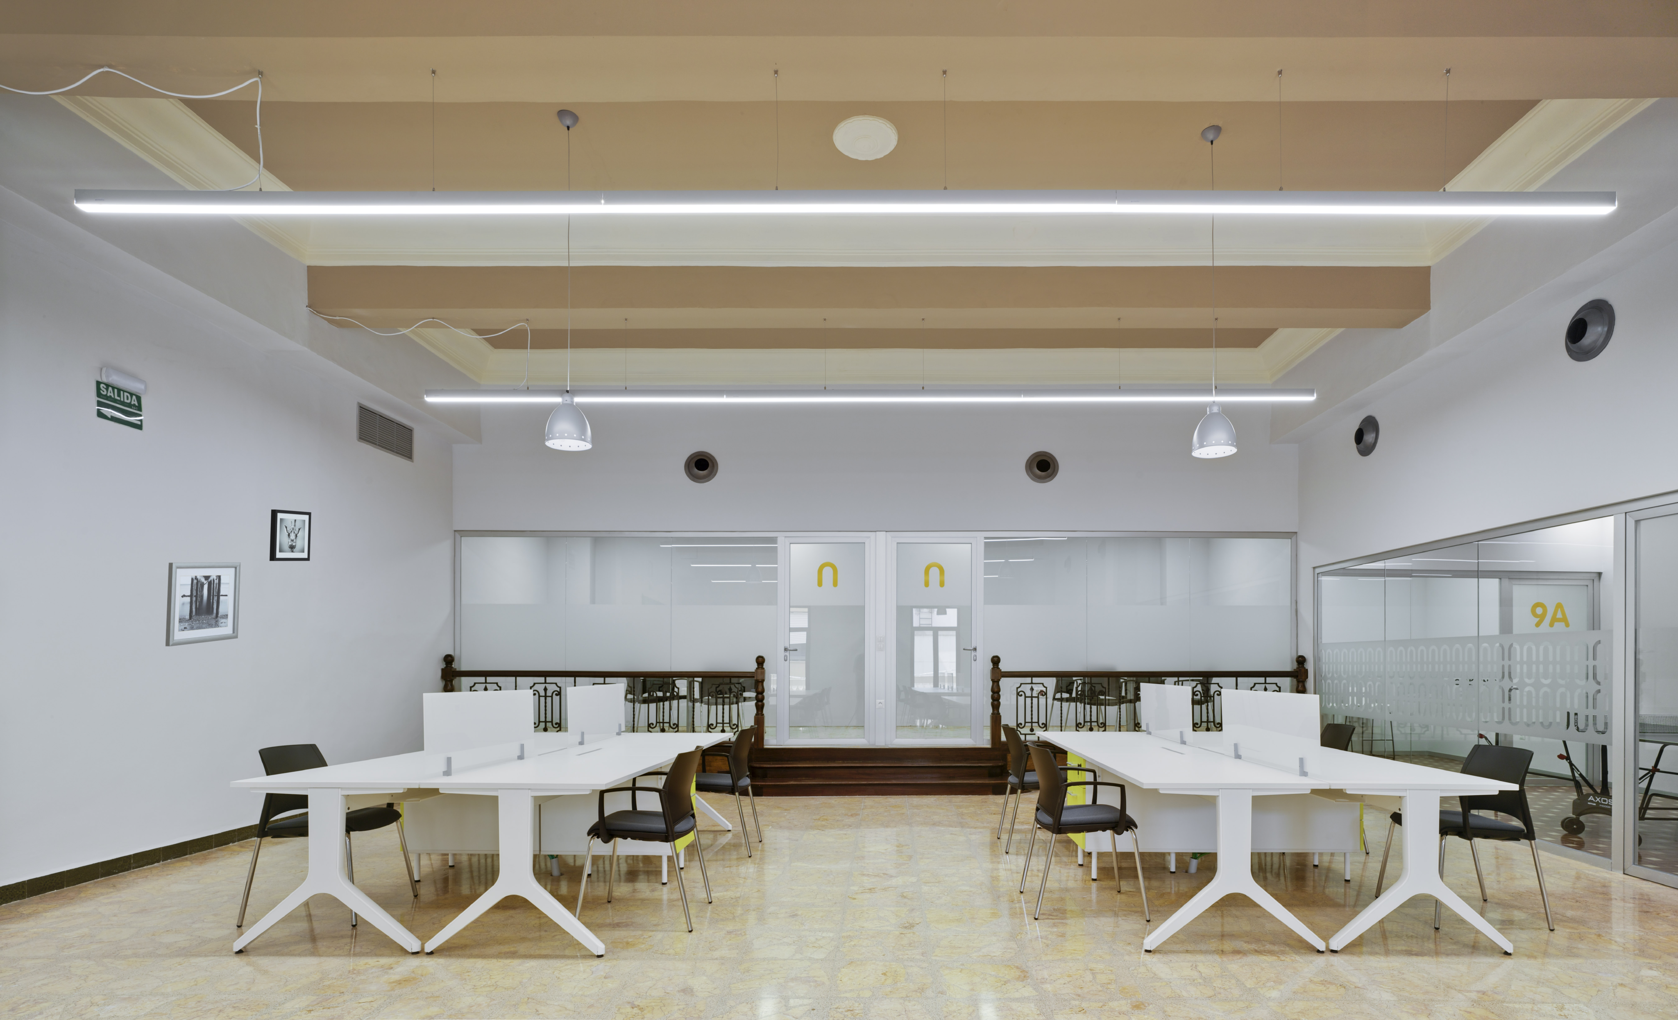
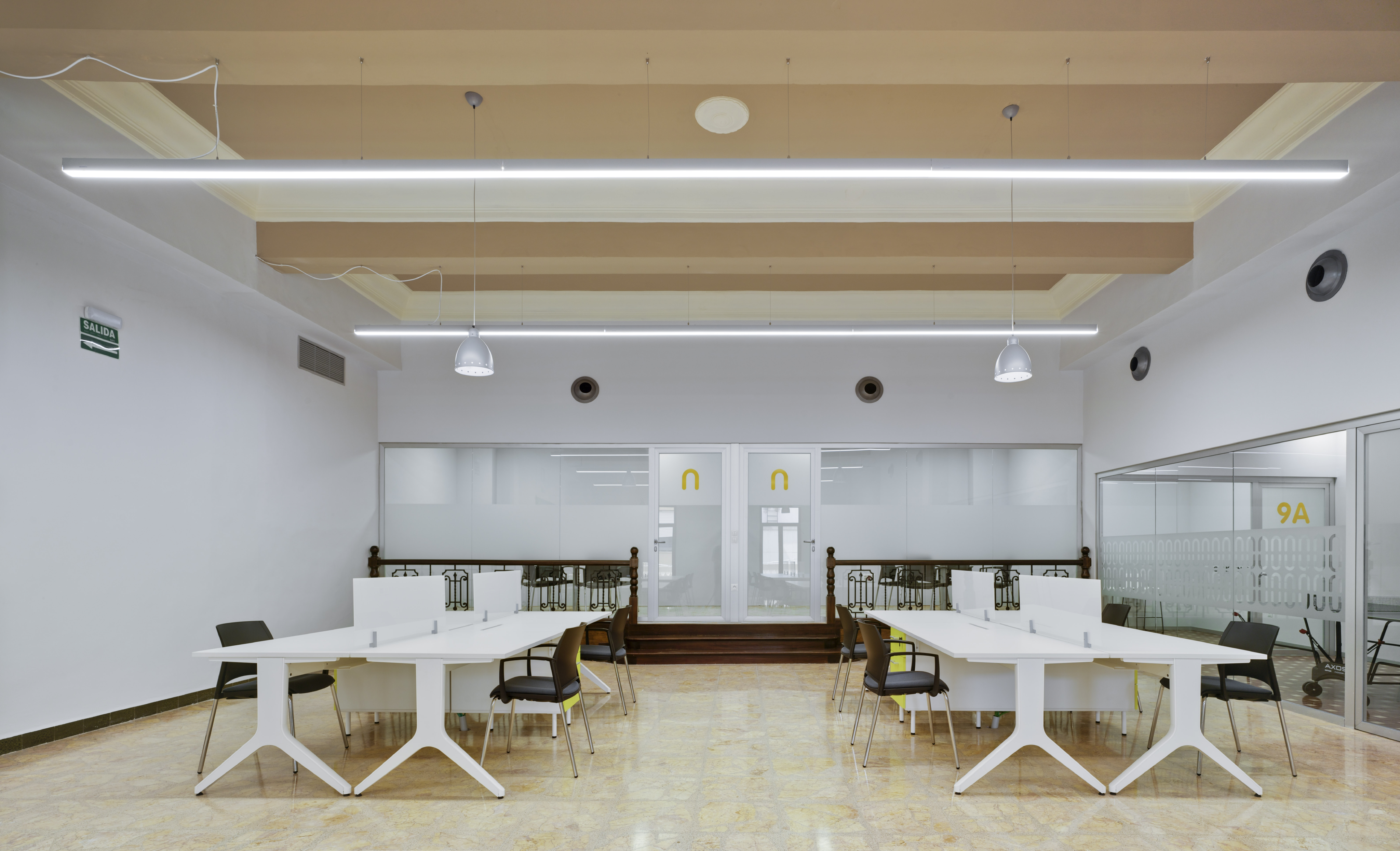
- wall art [270,509,312,561]
- wall art [165,562,241,647]
